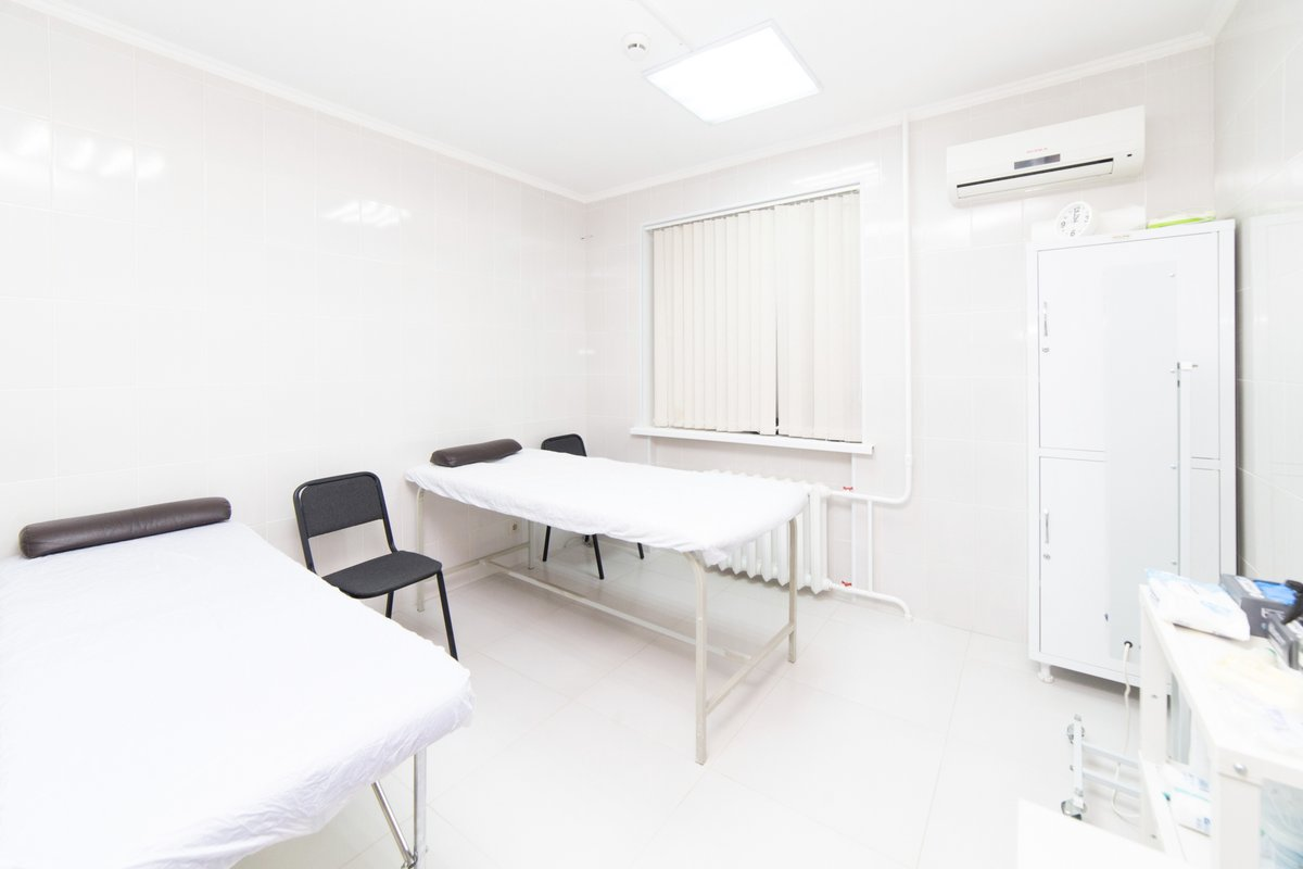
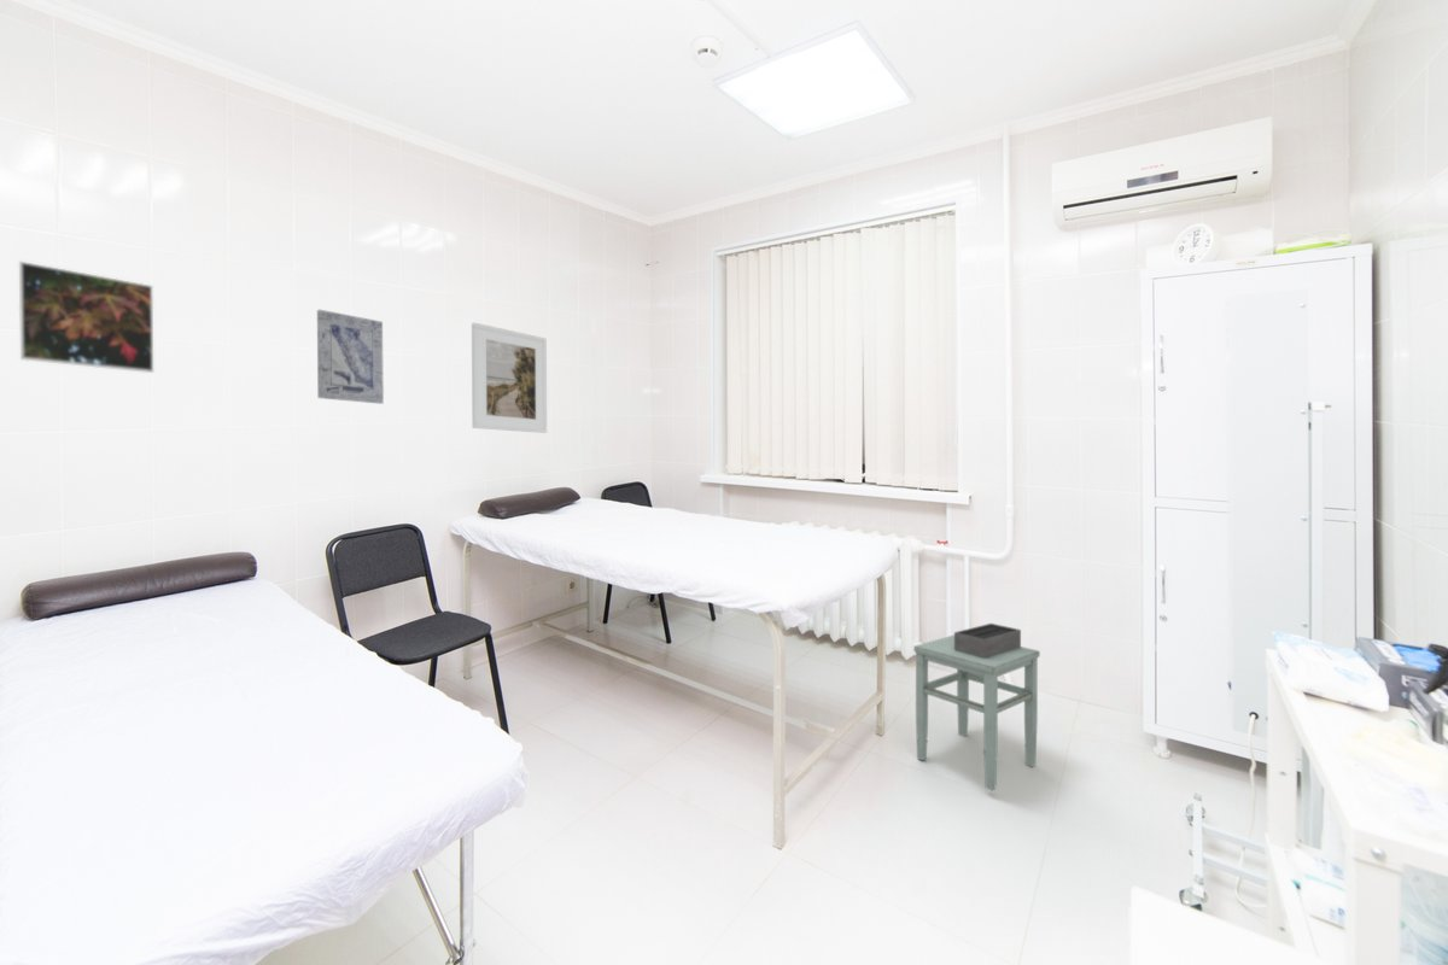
+ tissue box [953,622,1022,659]
+ stool [912,633,1041,793]
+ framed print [18,261,154,374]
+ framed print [471,322,548,434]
+ wall art [316,309,385,405]
